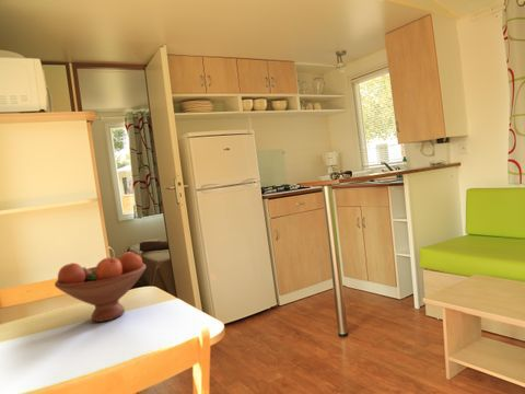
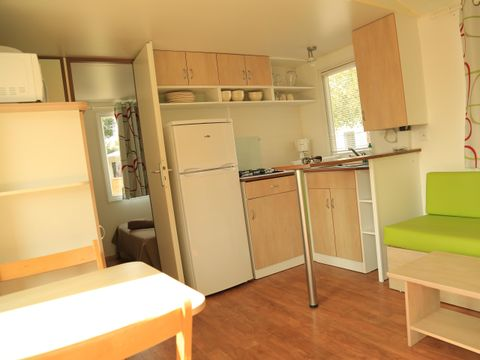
- fruit bowl [54,251,148,323]
